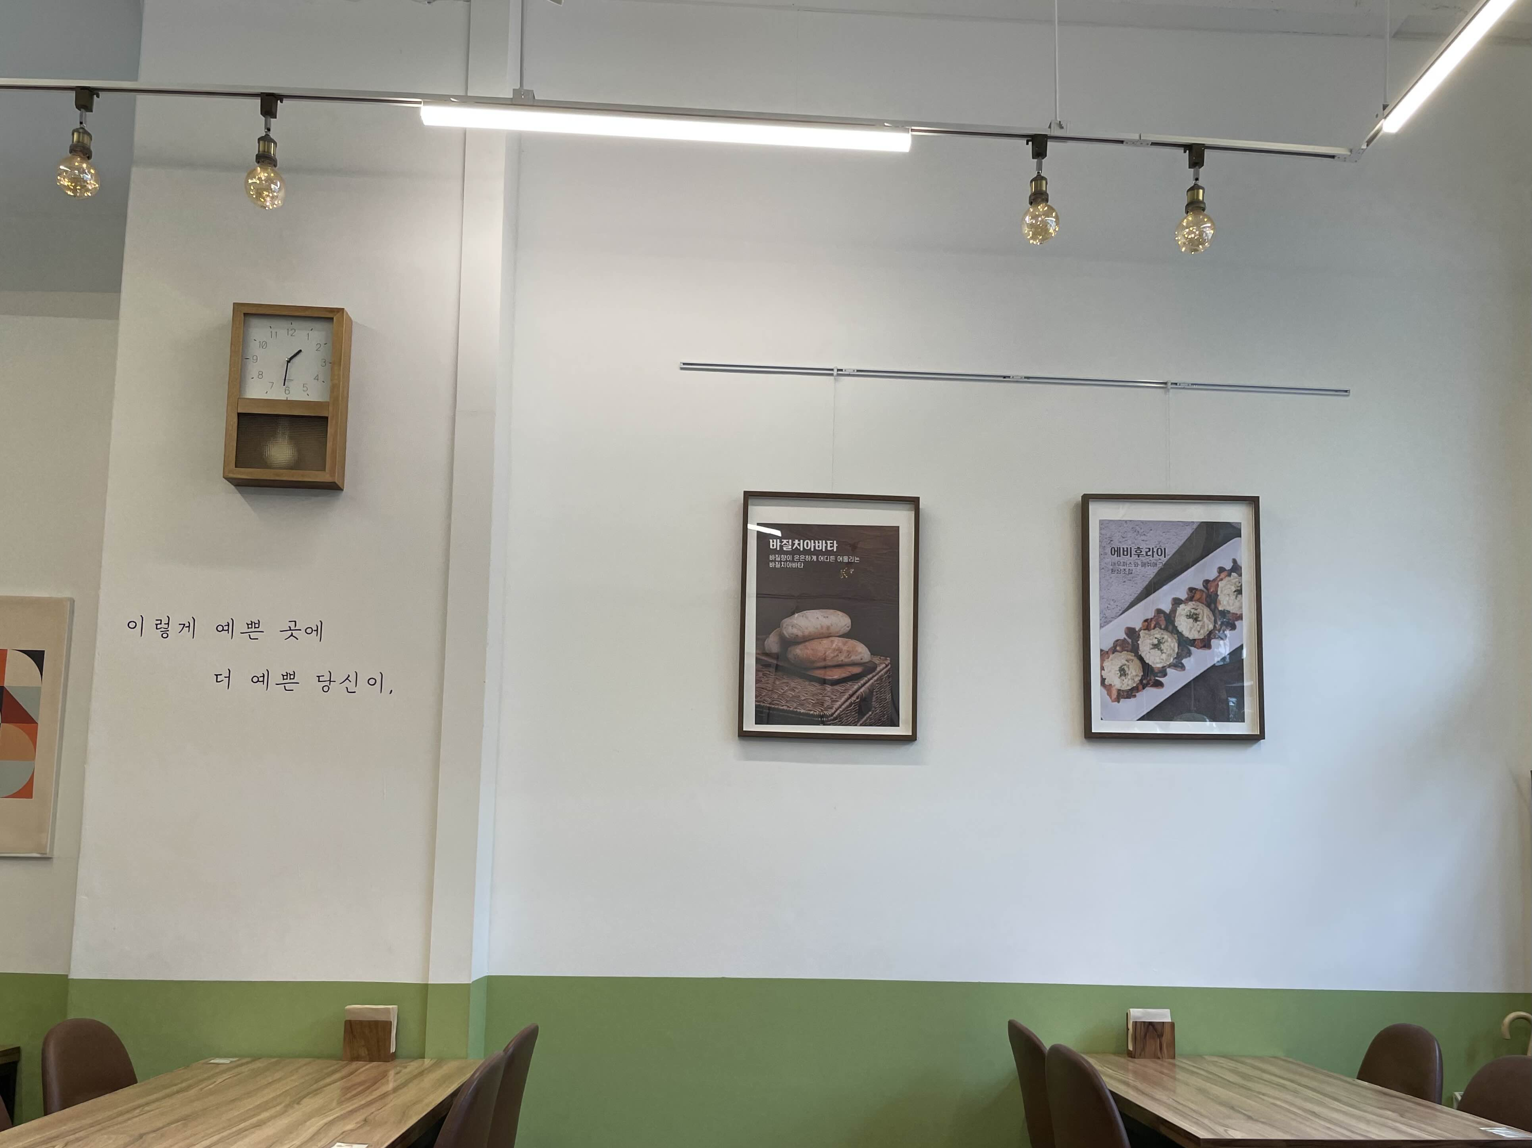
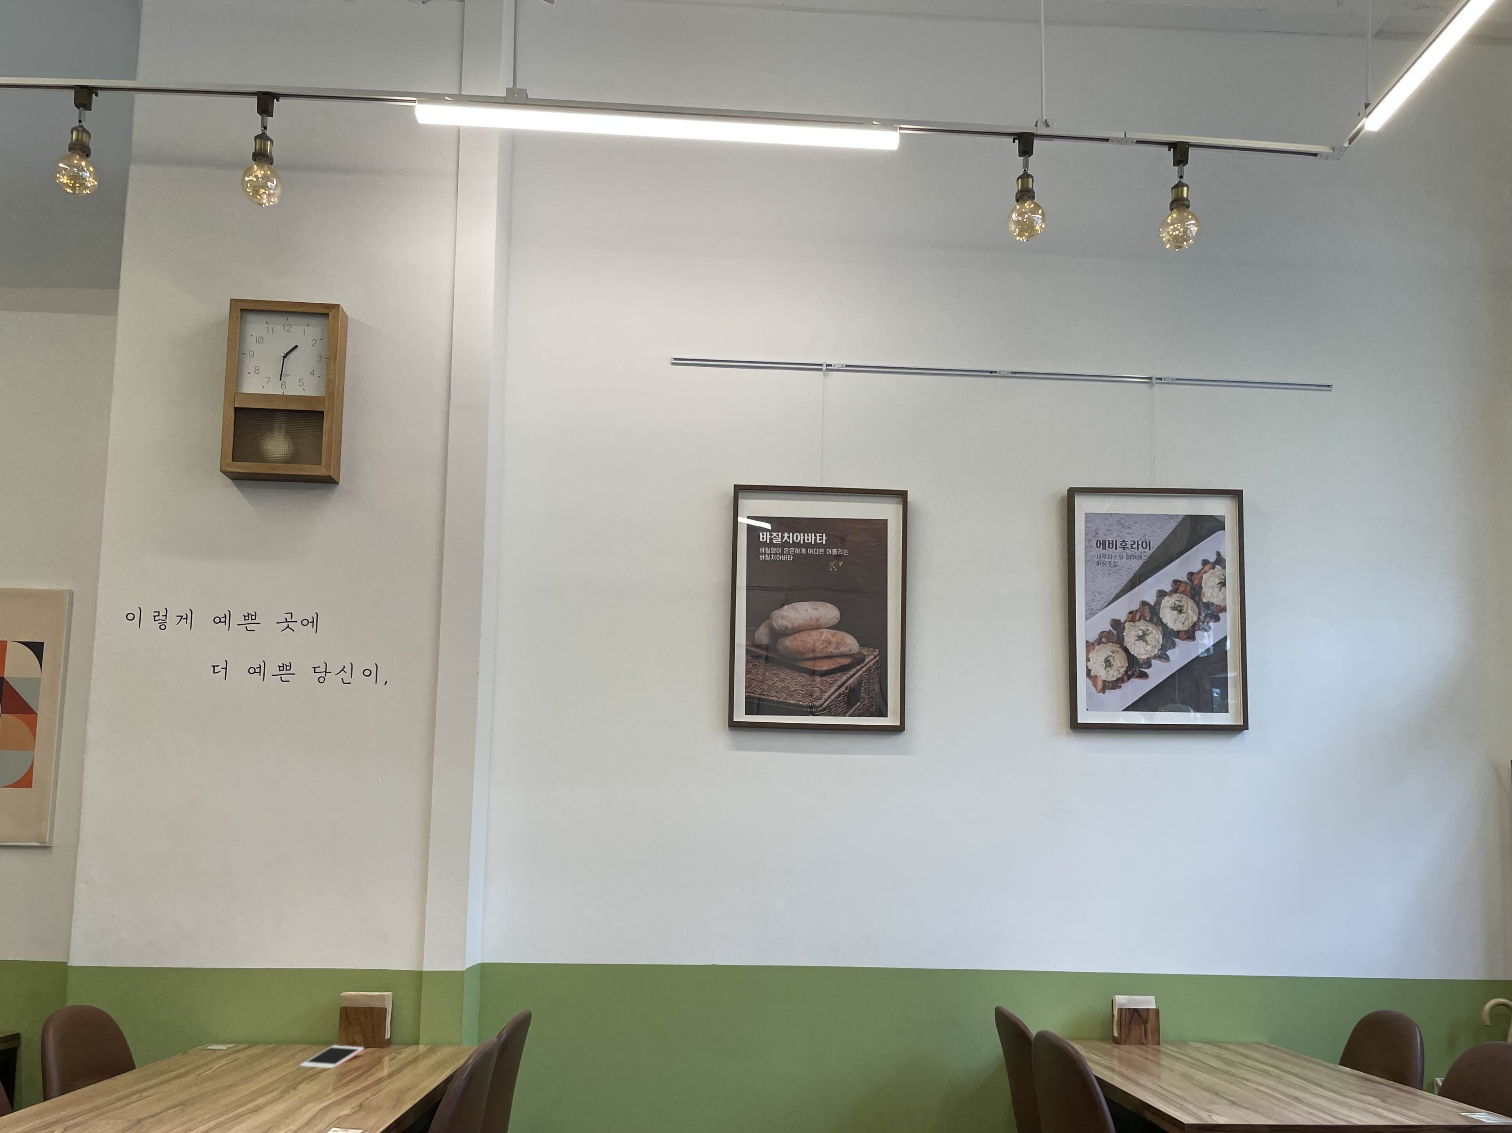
+ cell phone [299,1045,364,1069]
